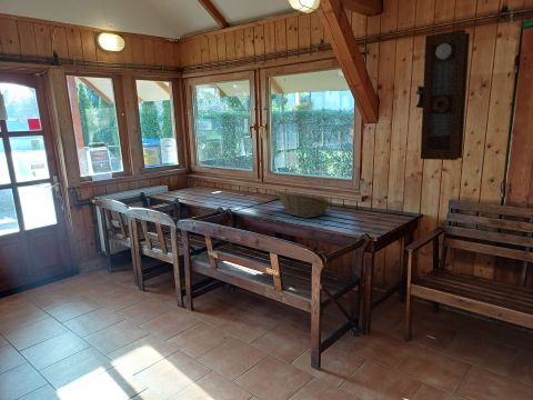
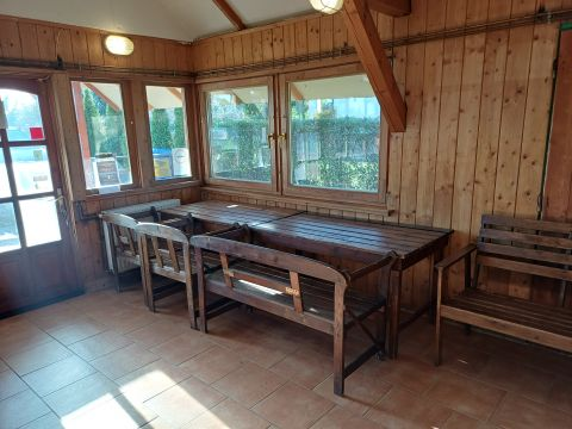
- pendulum clock [415,28,471,161]
- fruit basket [274,189,332,219]
